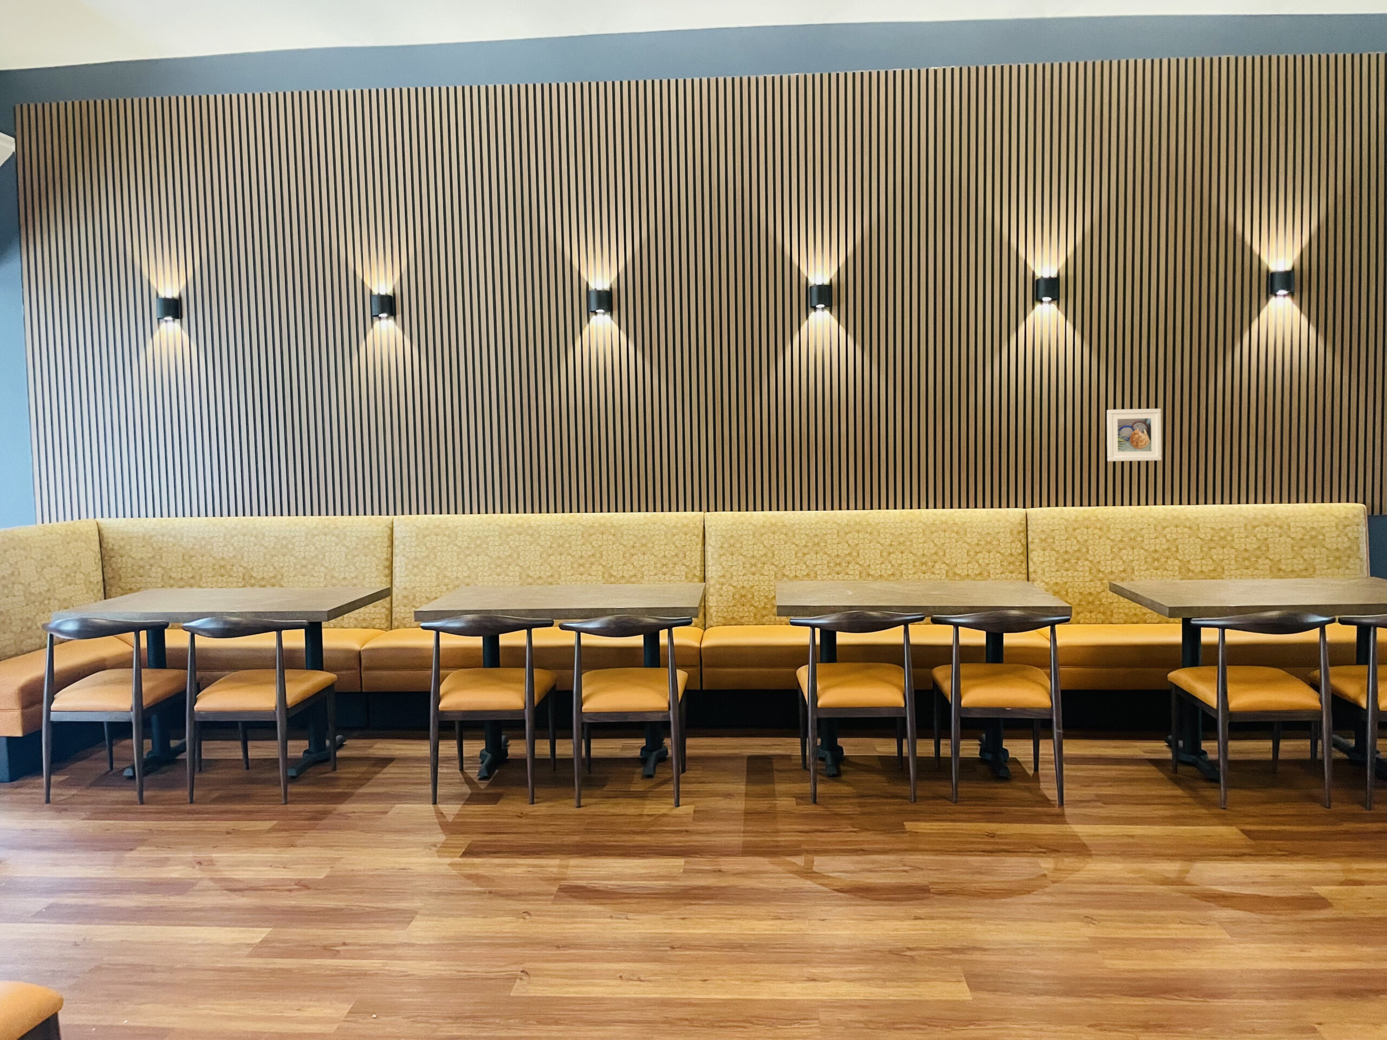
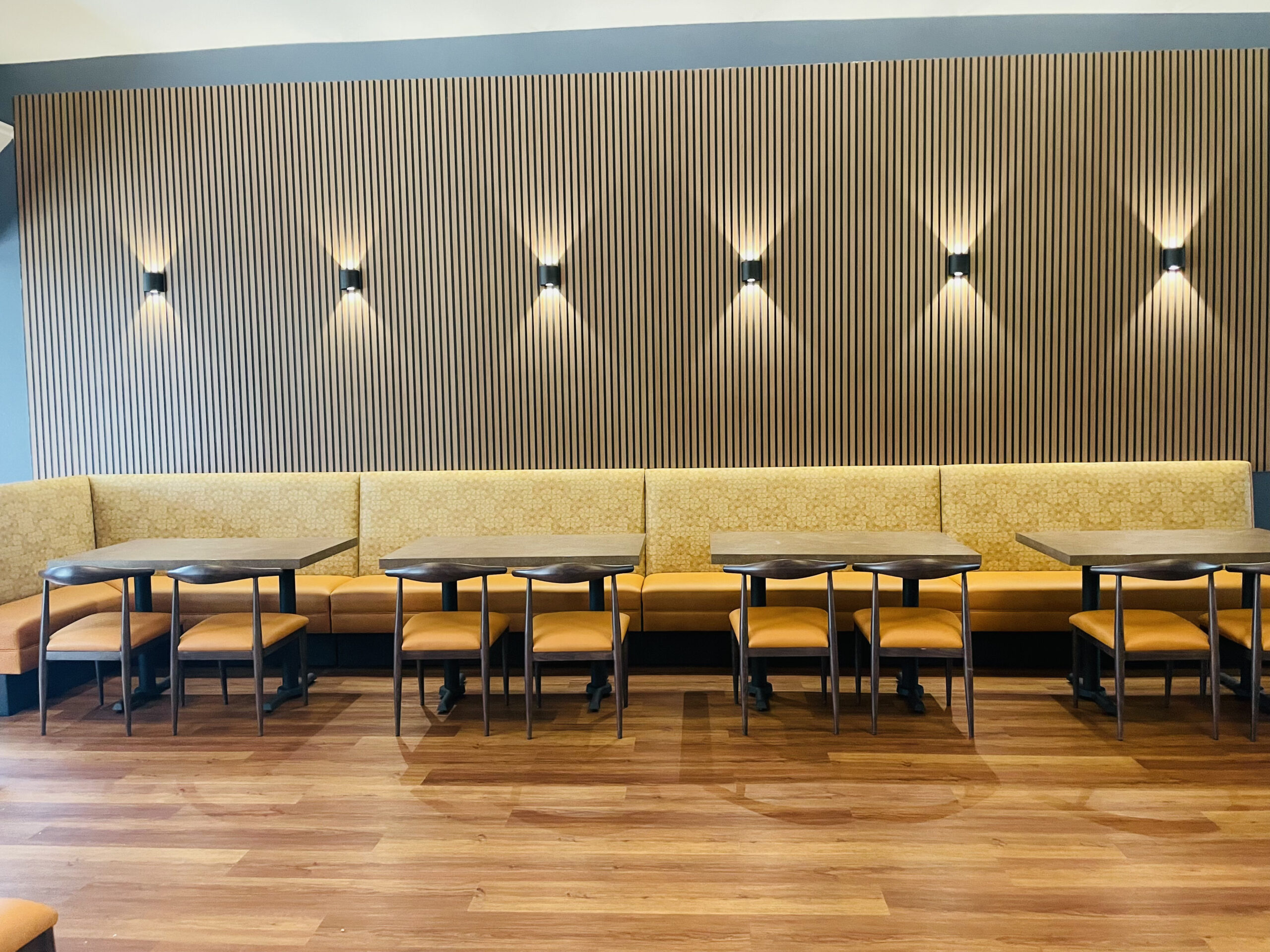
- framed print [1106,407,1162,462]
